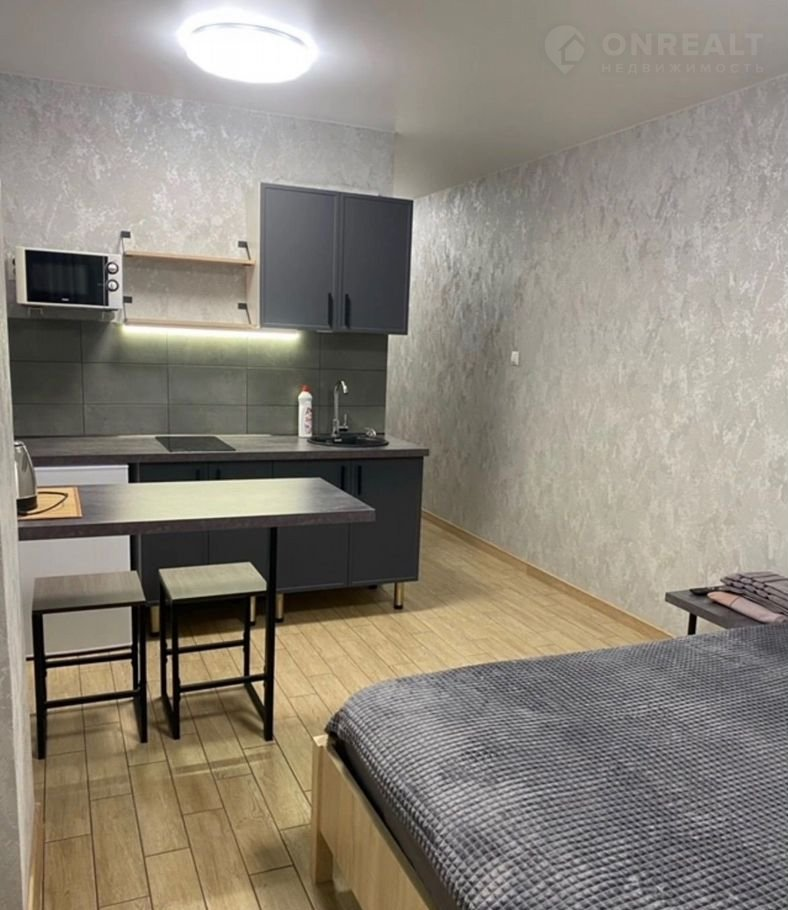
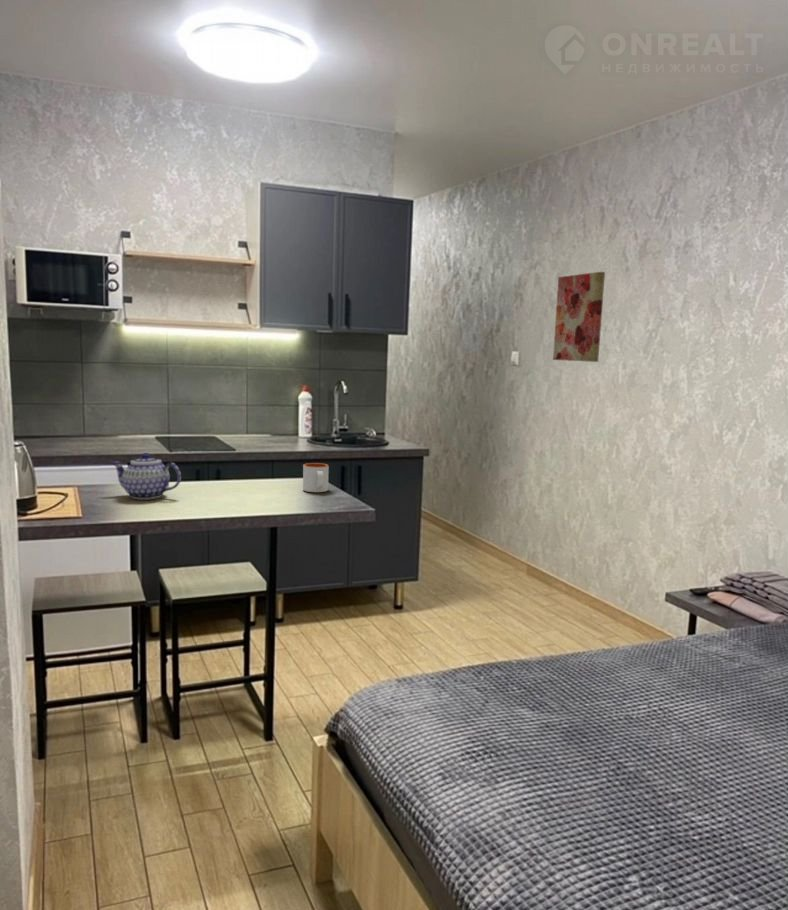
+ wall art [552,271,606,363]
+ mug [302,462,330,493]
+ teapot [111,452,182,500]
